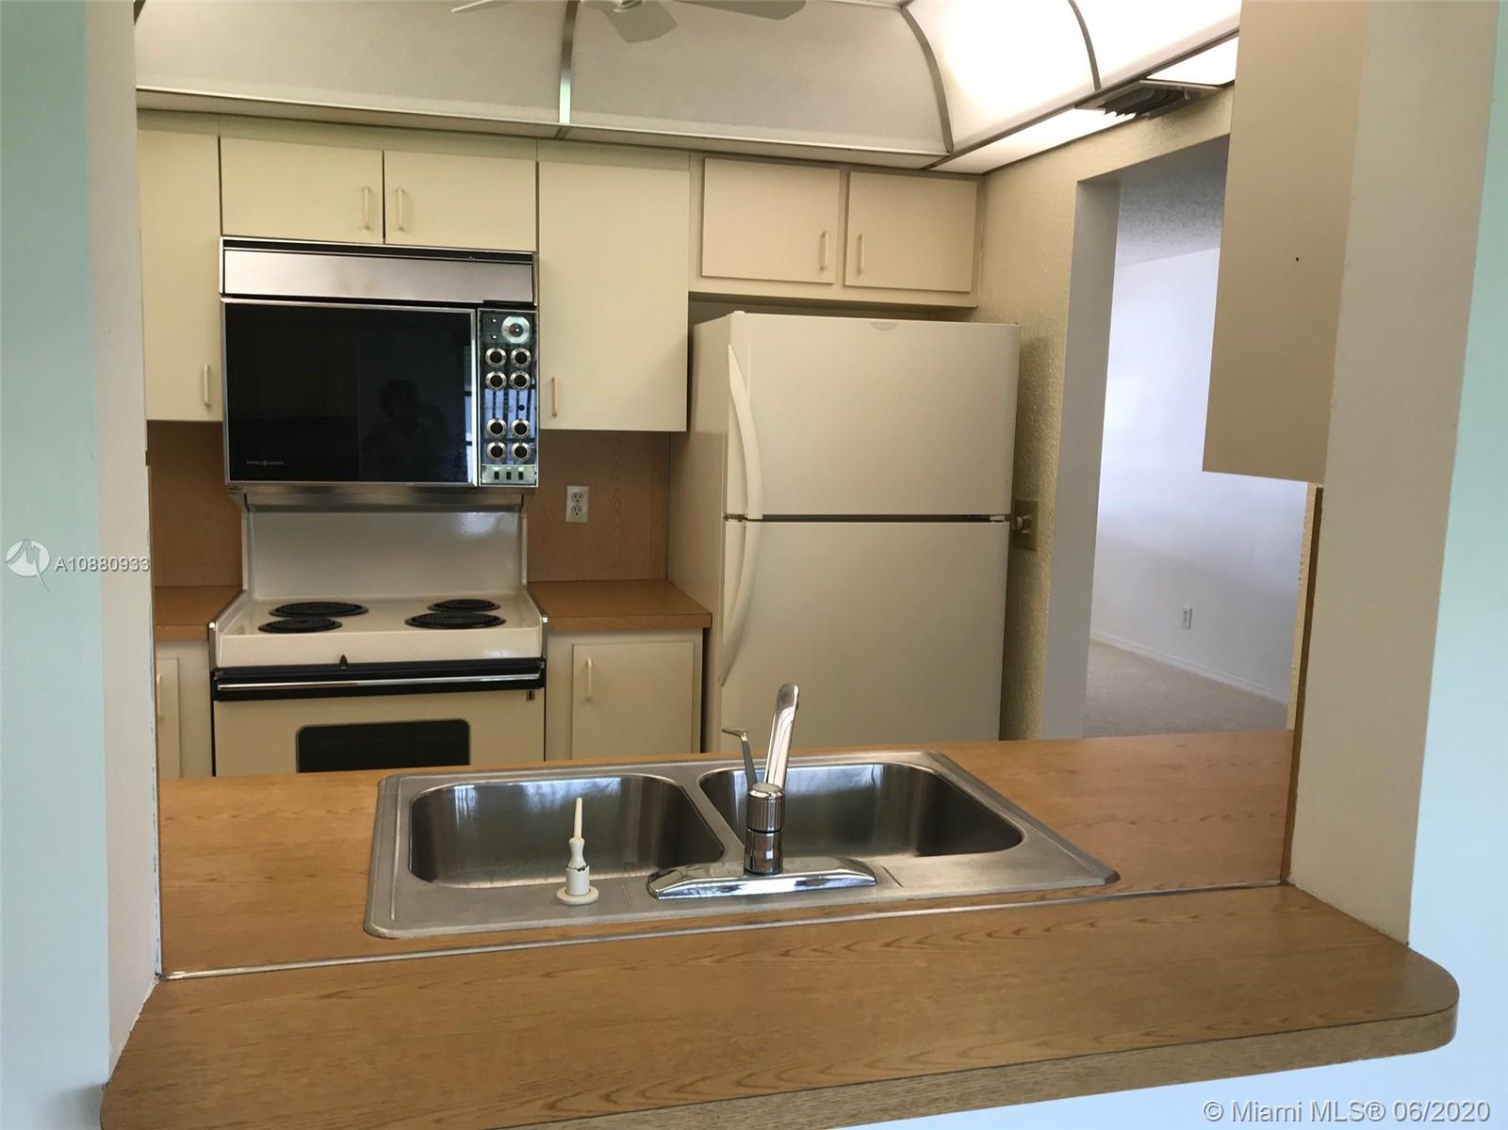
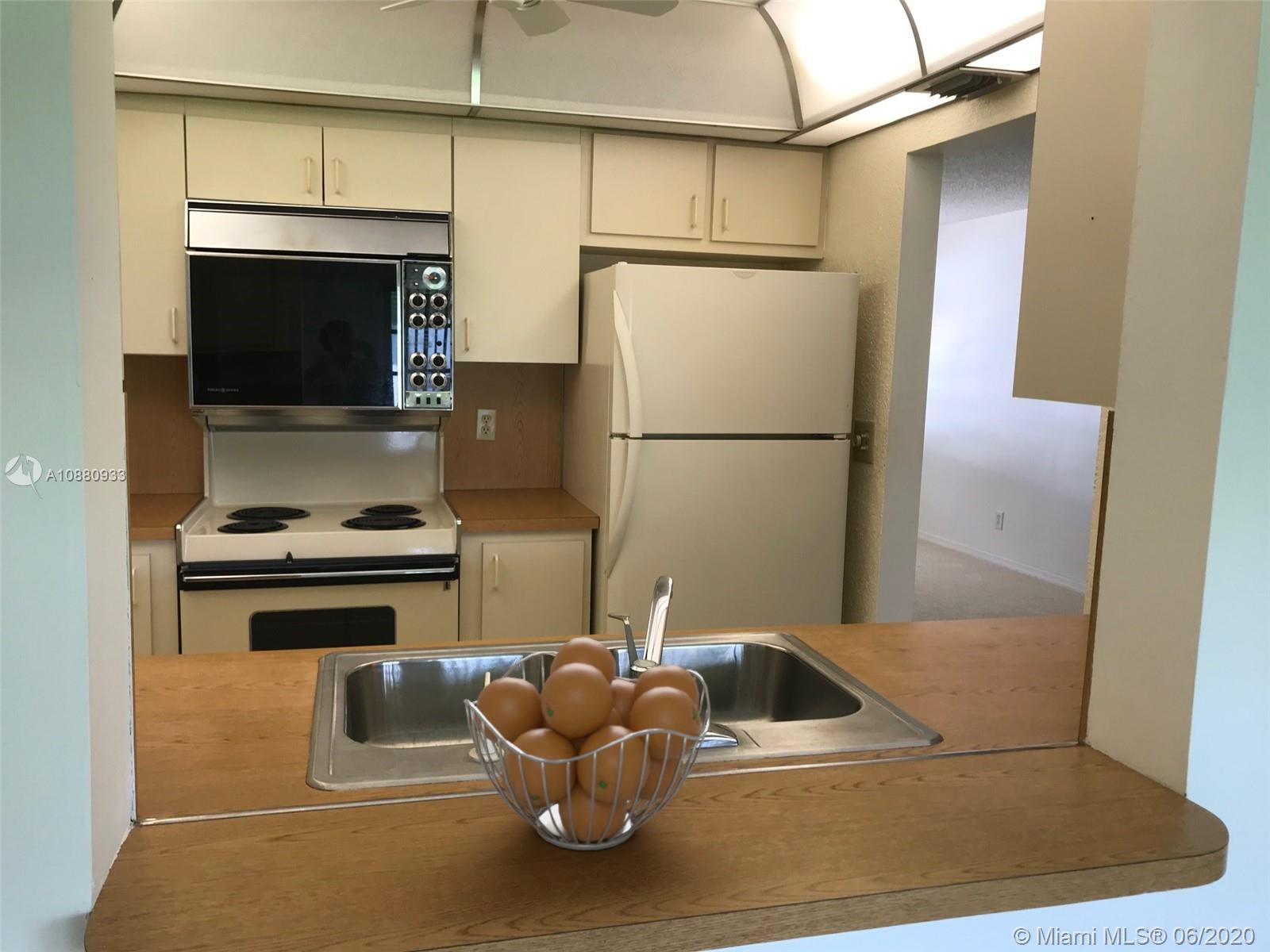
+ fruit basket [463,636,711,851]
